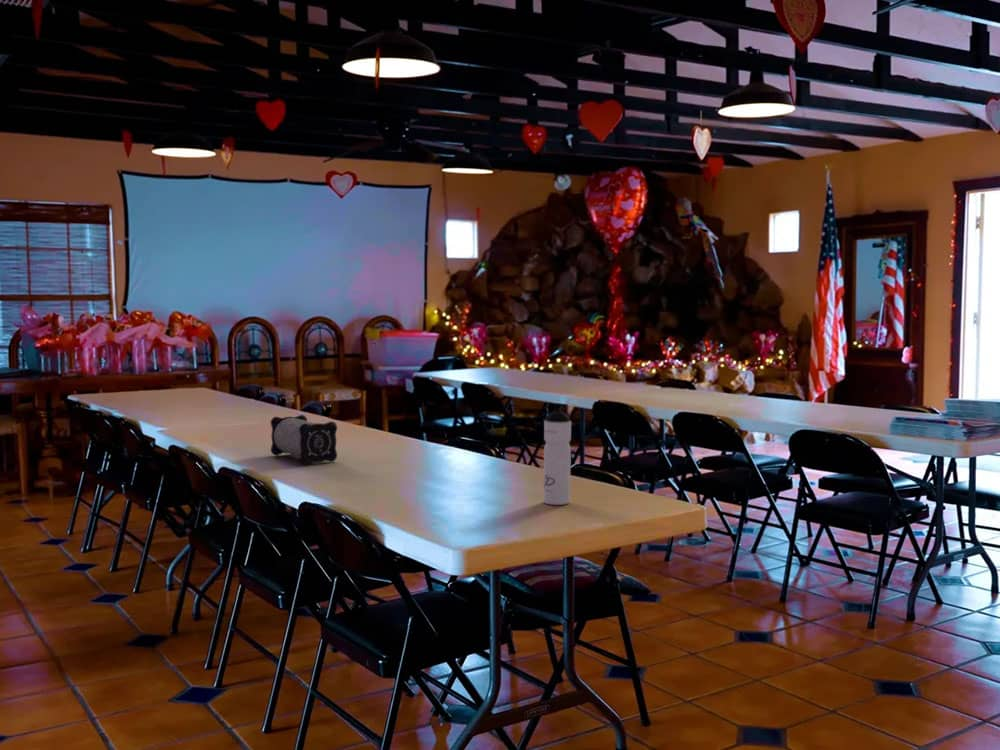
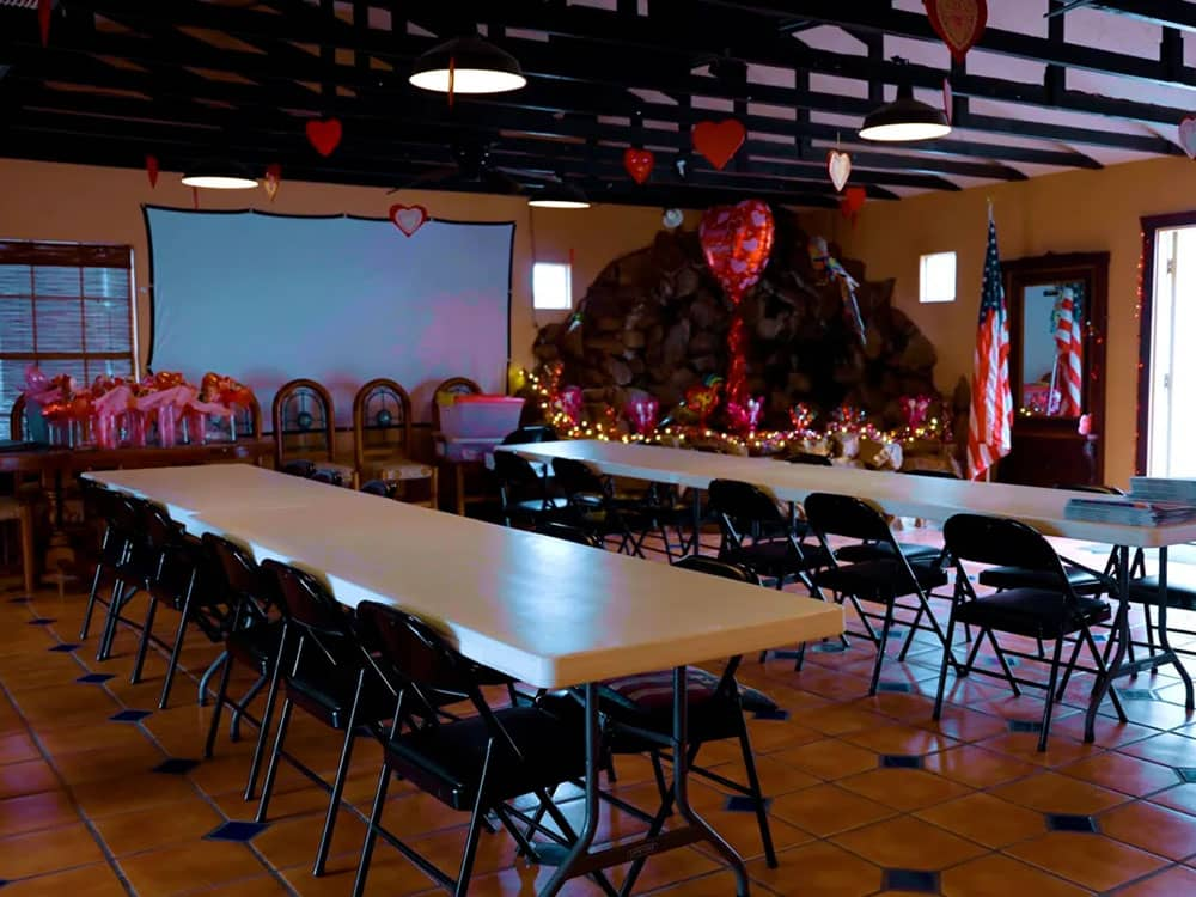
- speaker [270,414,338,465]
- water bottle [542,407,572,506]
